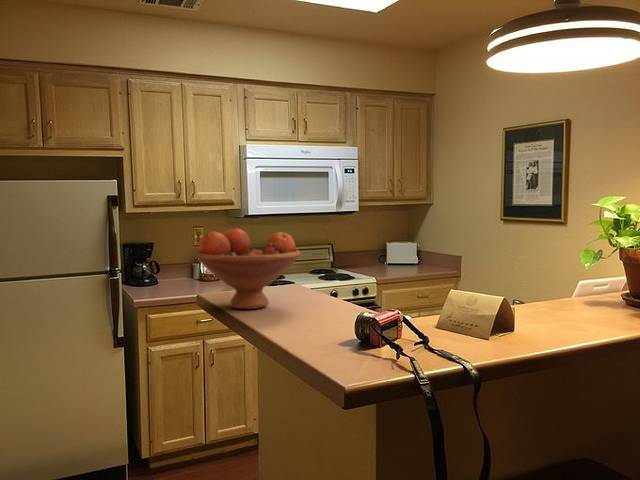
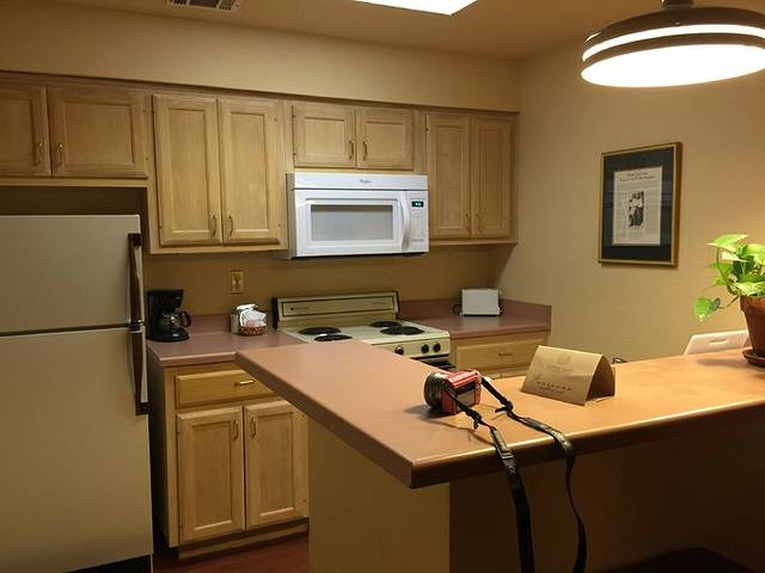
- fruit bowl [194,227,302,310]
